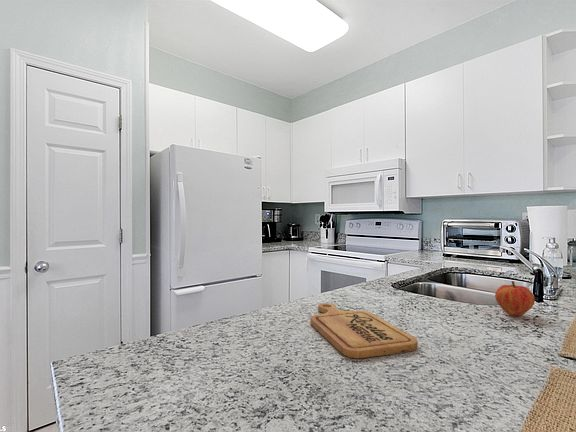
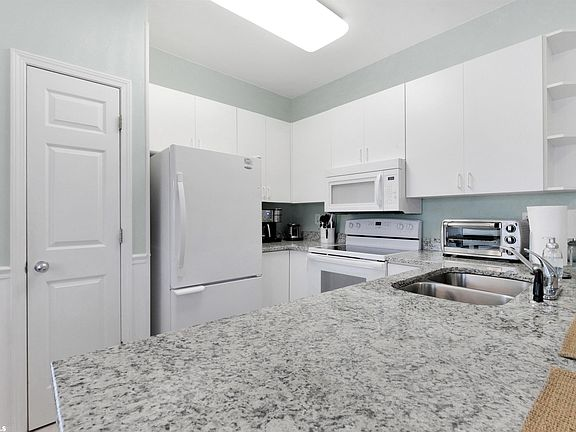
- cutting board [309,302,419,359]
- fruit [494,280,536,318]
